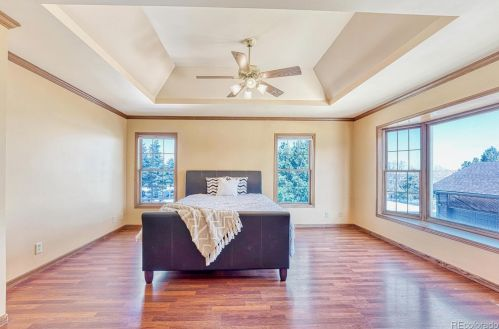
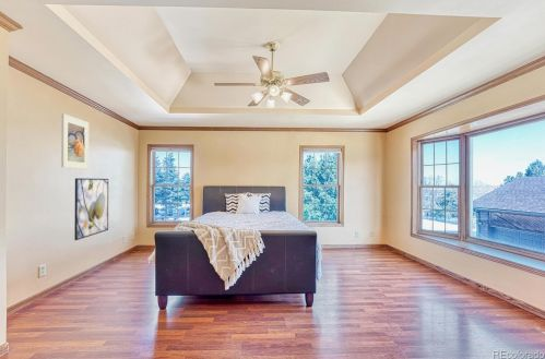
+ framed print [60,112,90,170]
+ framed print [73,177,109,241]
